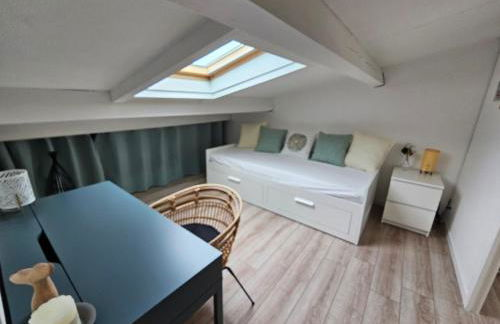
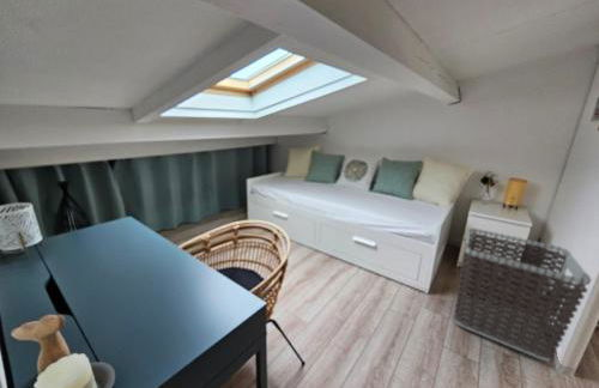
+ clothes hamper [453,226,593,363]
